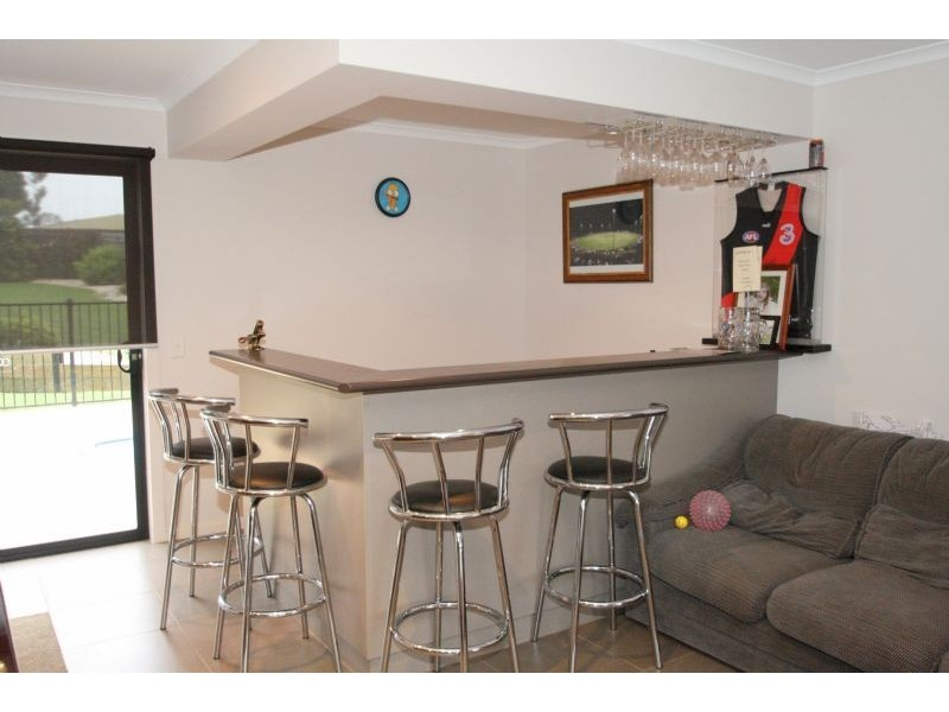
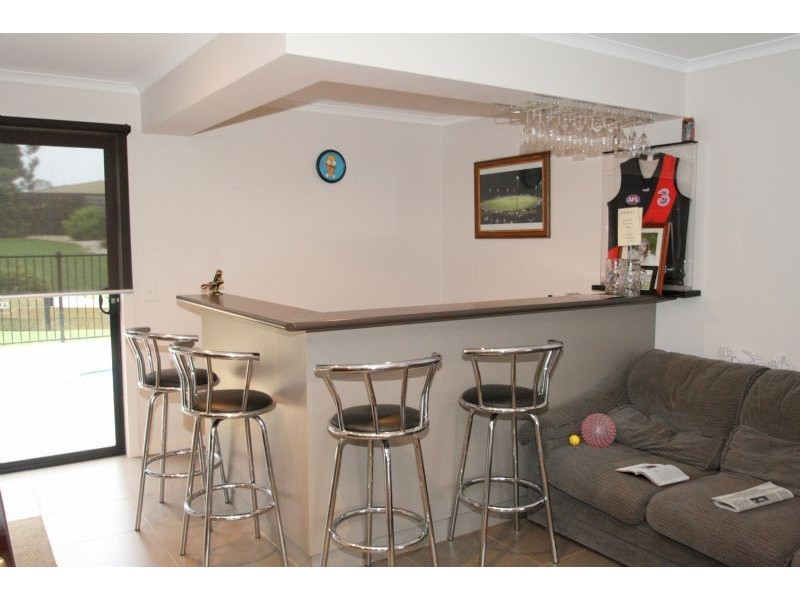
+ newspaper [710,481,794,514]
+ magazine [614,463,690,487]
